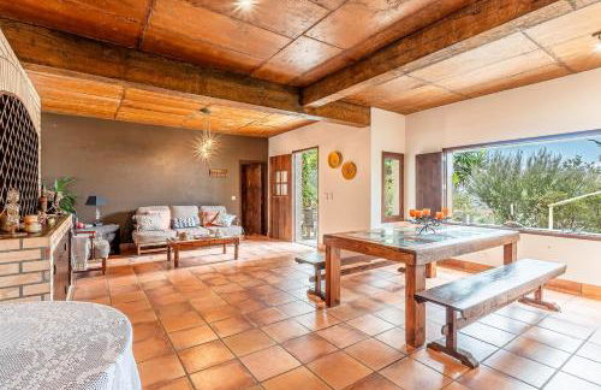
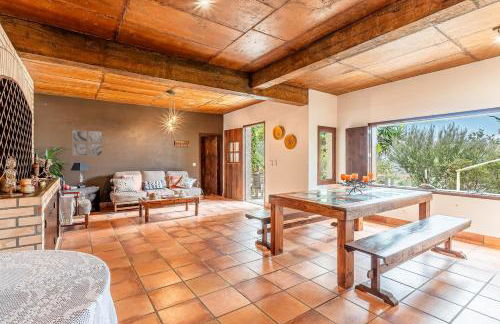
+ wall art [71,129,103,157]
